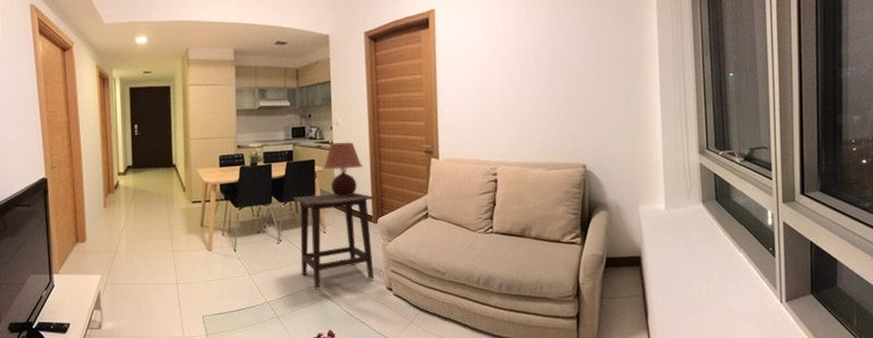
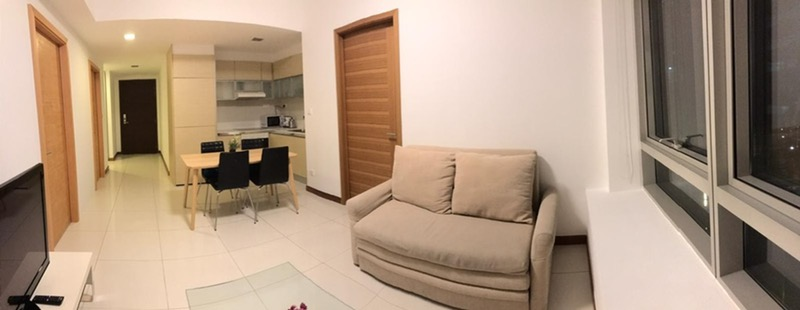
- table lamp [321,142,364,196]
- side table [292,192,374,291]
